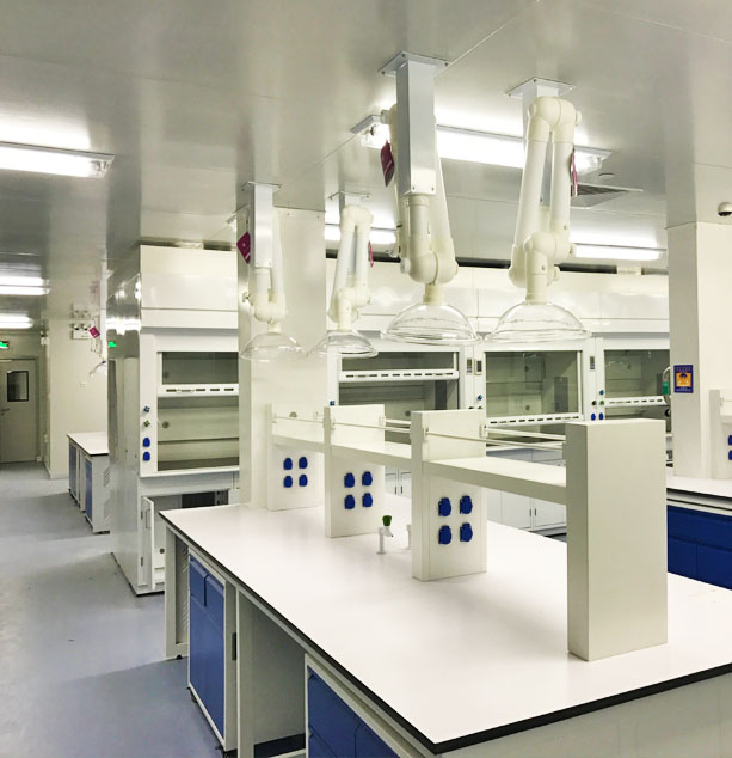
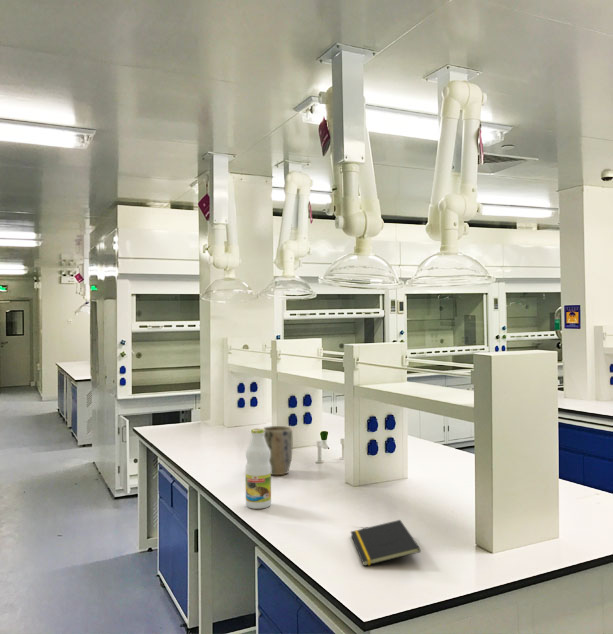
+ plant pot [262,425,293,476]
+ notepad [350,519,422,567]
+ bottle [244,427,272,510]
